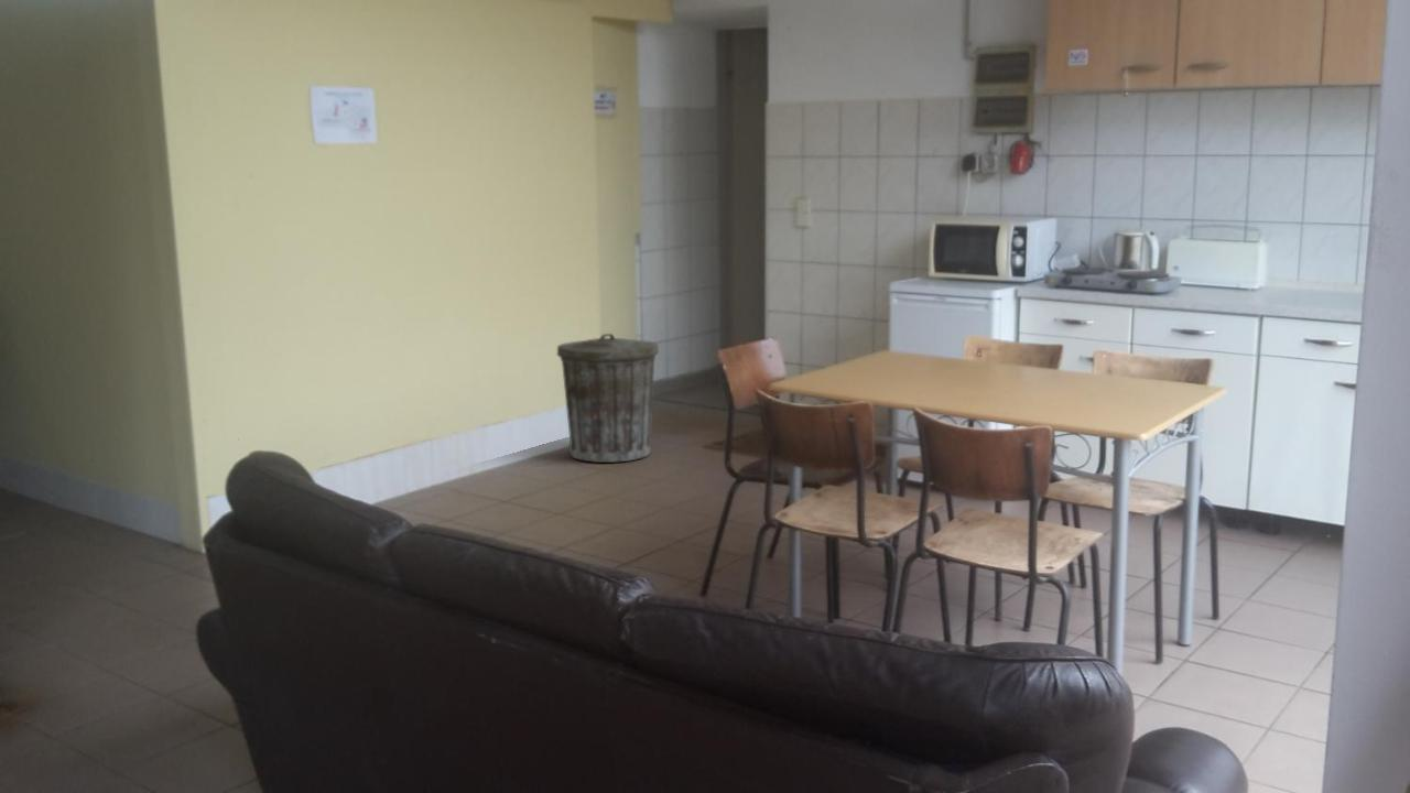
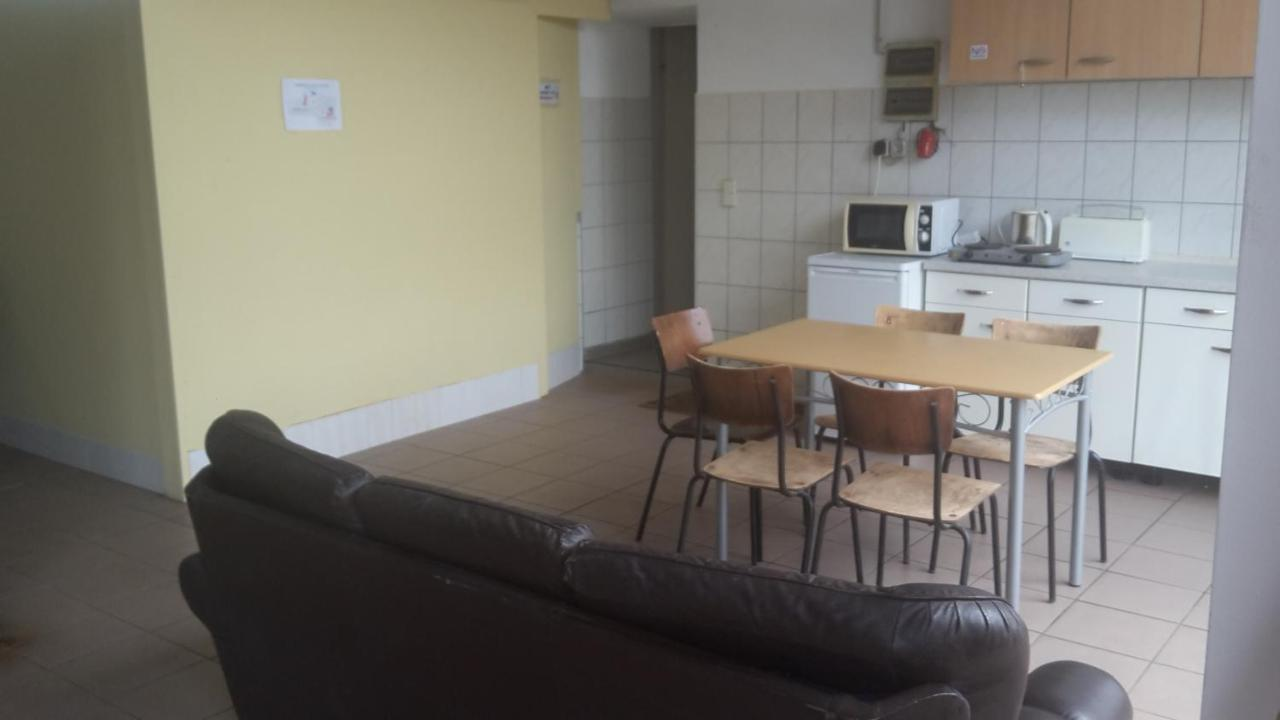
- trash can [555,333,660,464]
